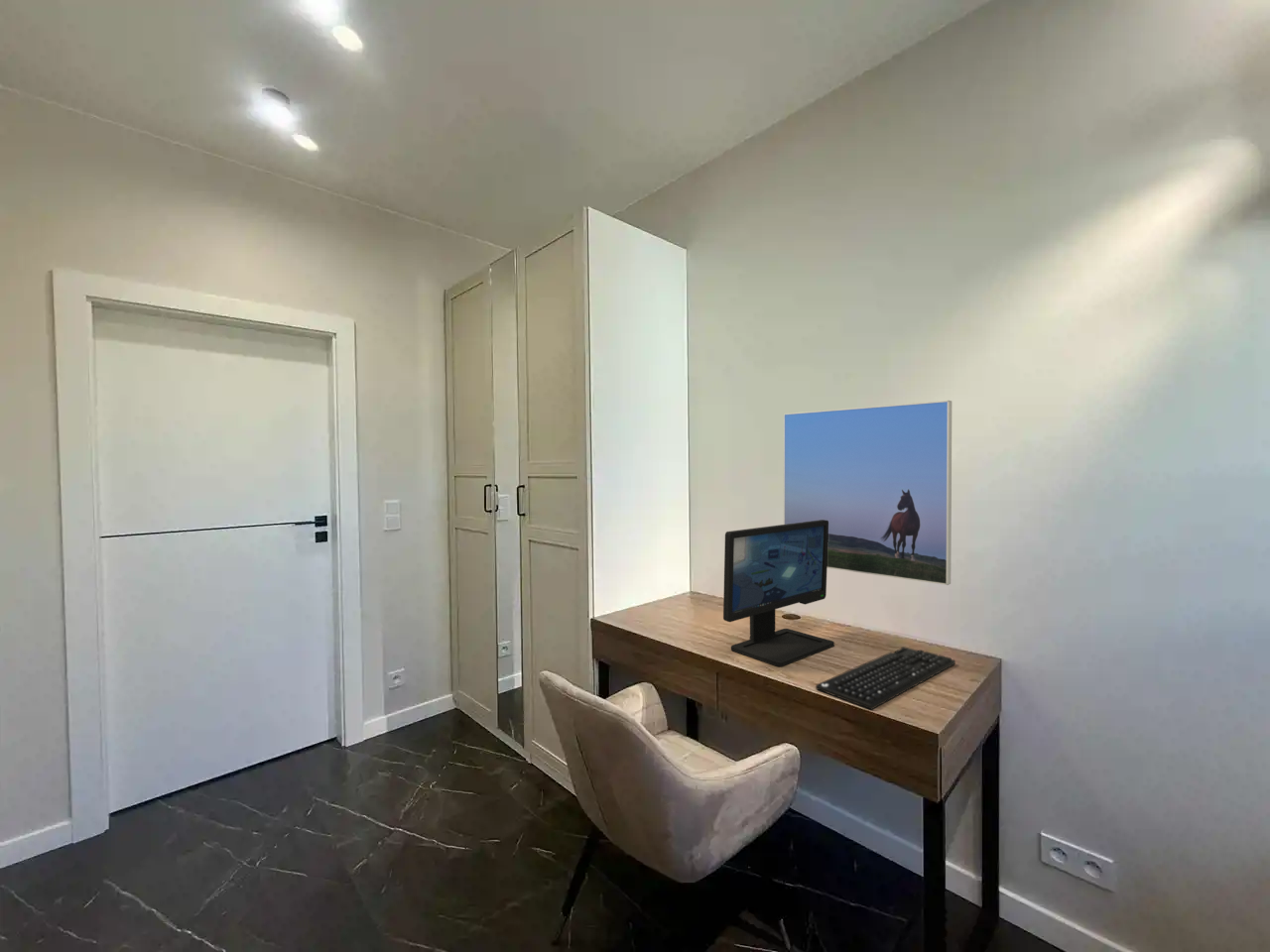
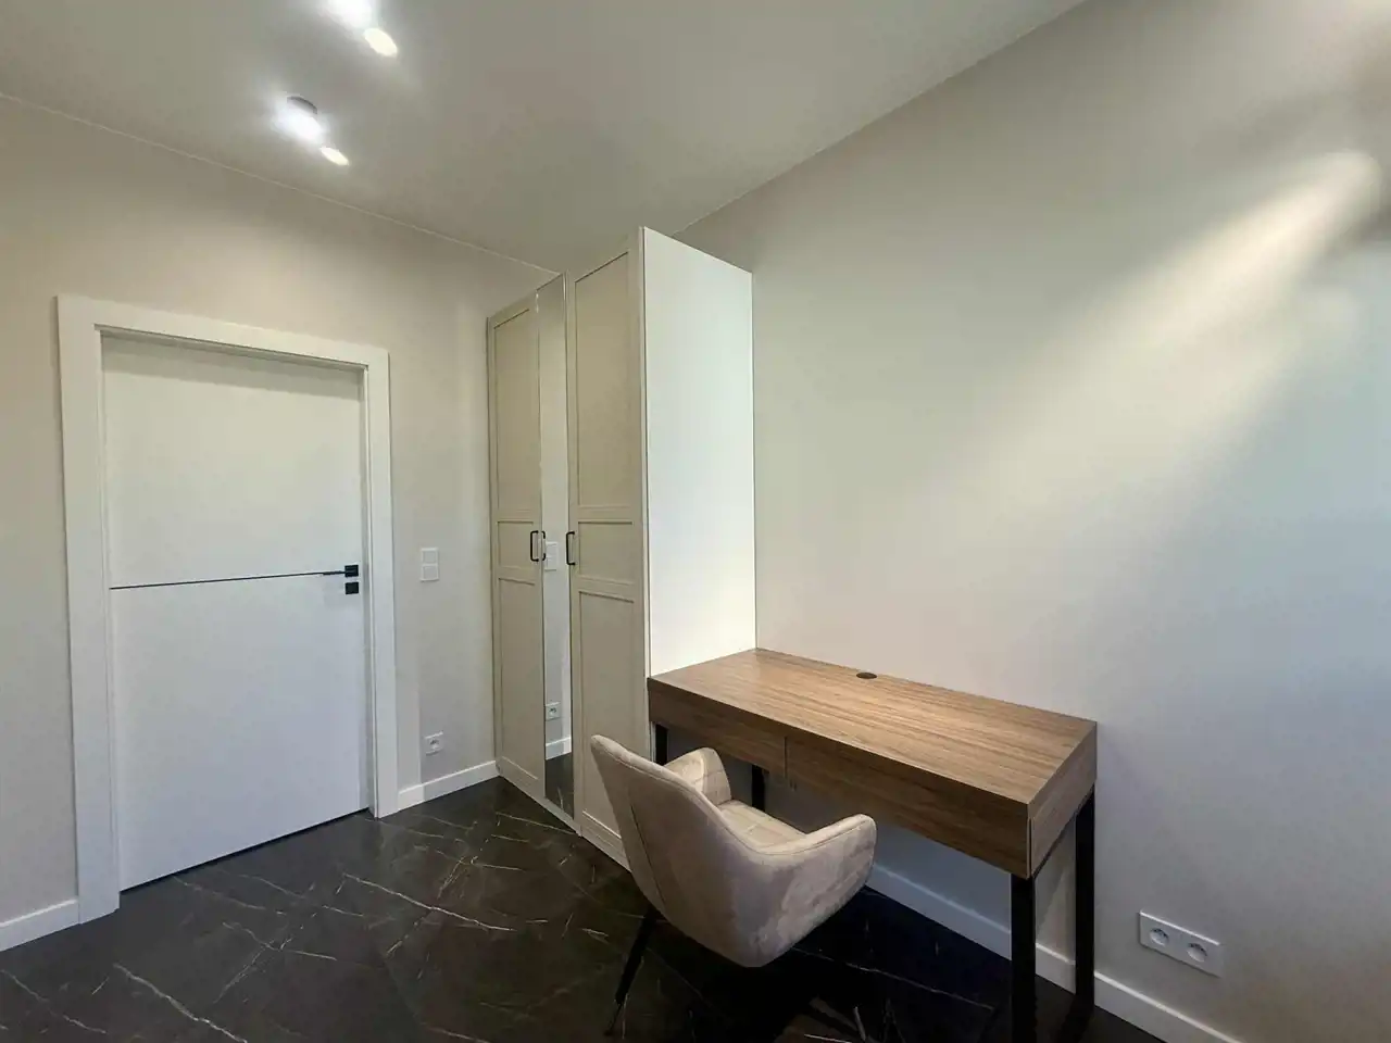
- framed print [783,400,953,586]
- computer monitor [722,520,835,667]
- keyboard [815,646,956,711]
